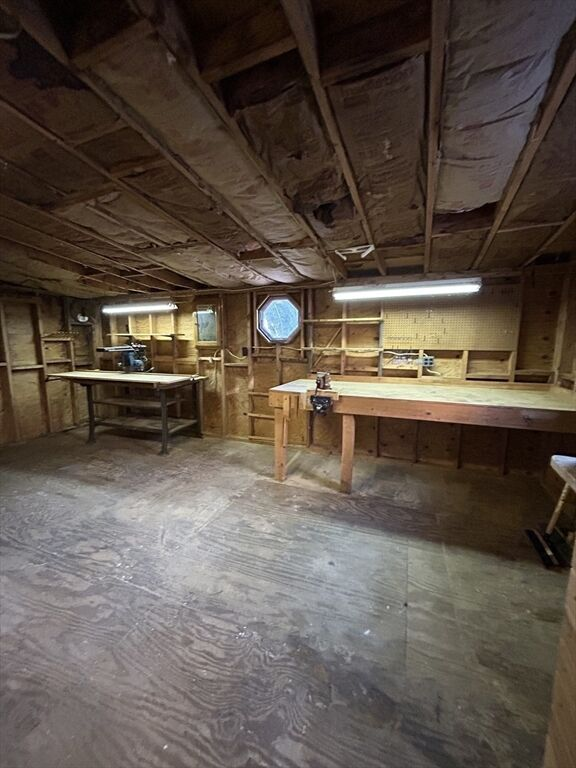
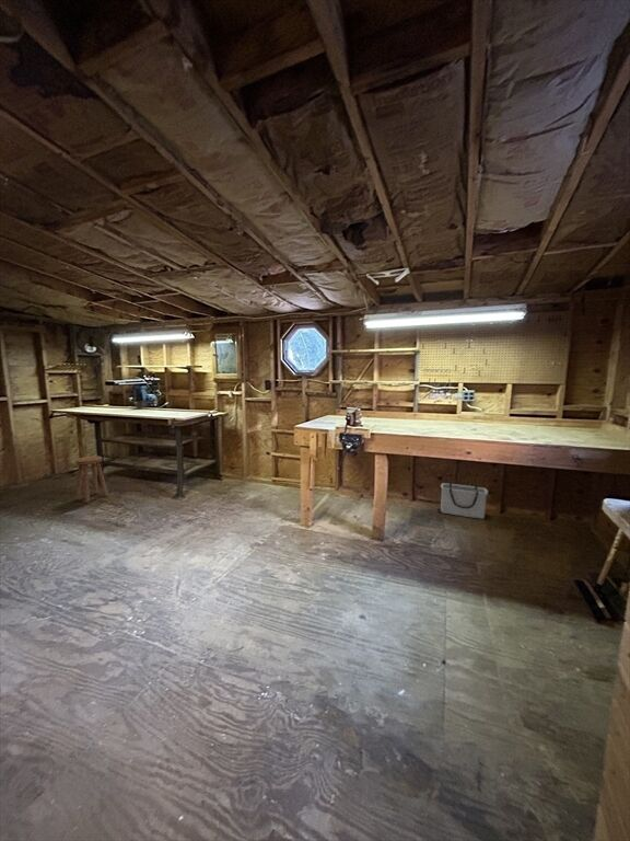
+ stool [74,456,109,504]
+ storage bin [440,482,489,520]
